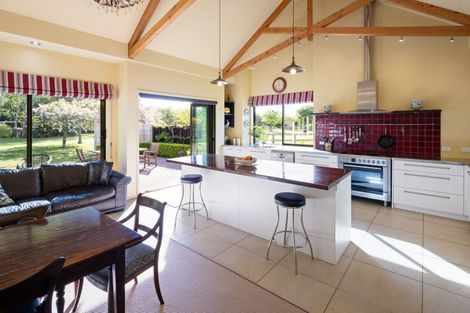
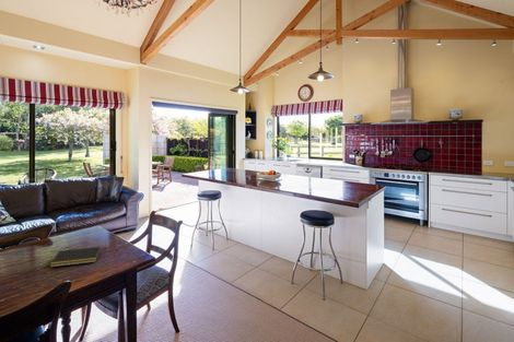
+ notepad [49,246,102,268]
